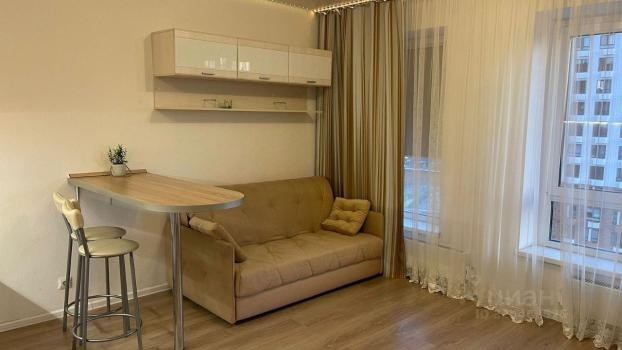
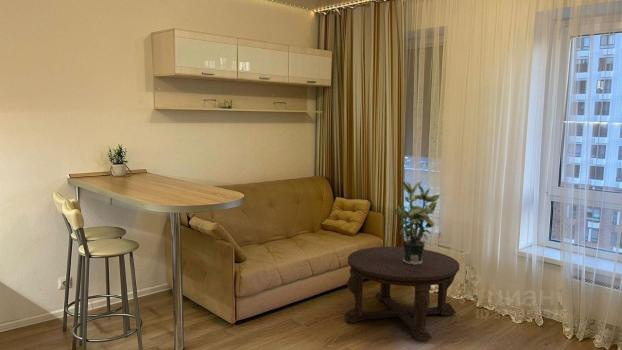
+ coffee table [343,246,460,343]
+ potted plant [393,180,441,265]
